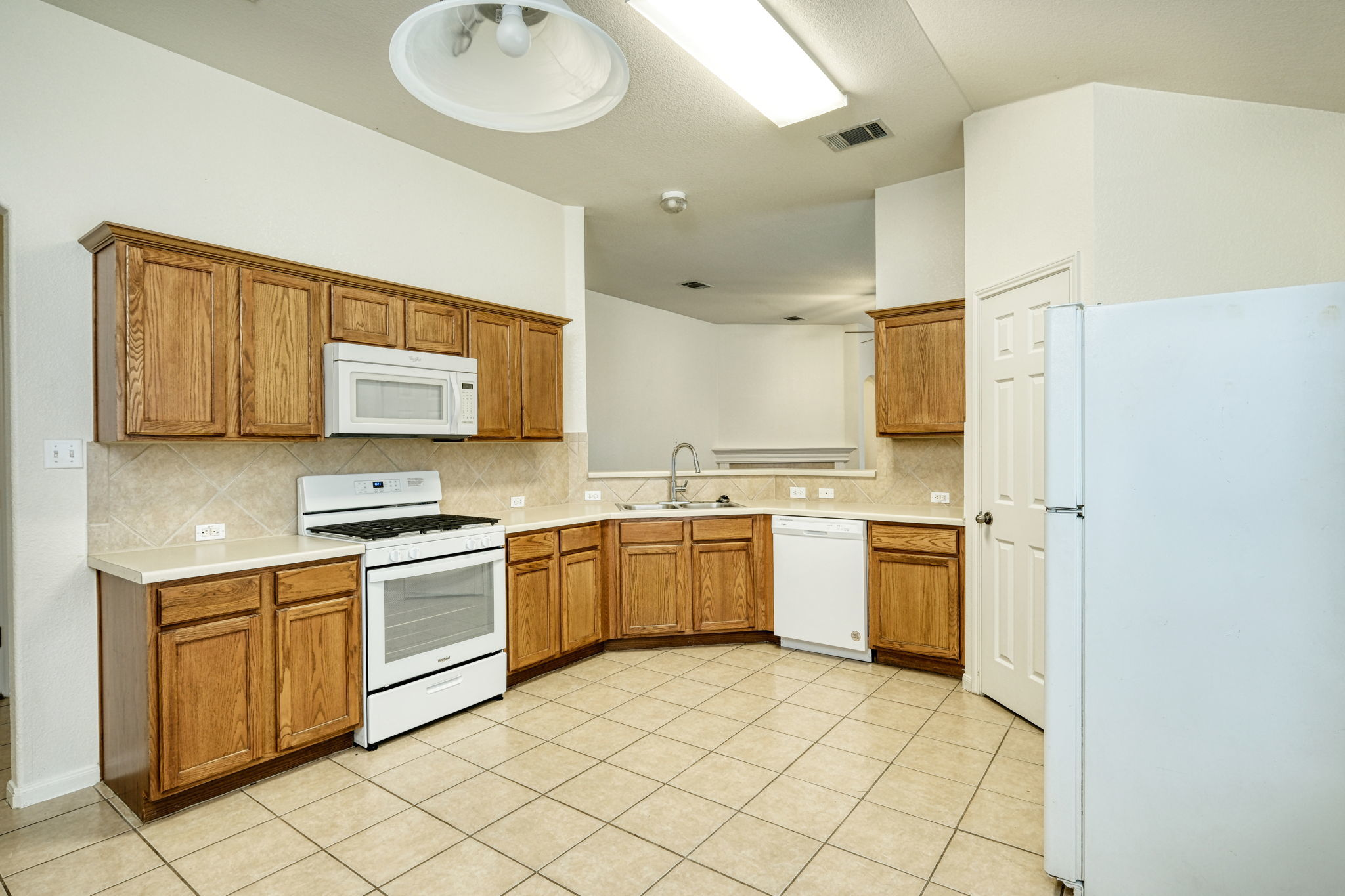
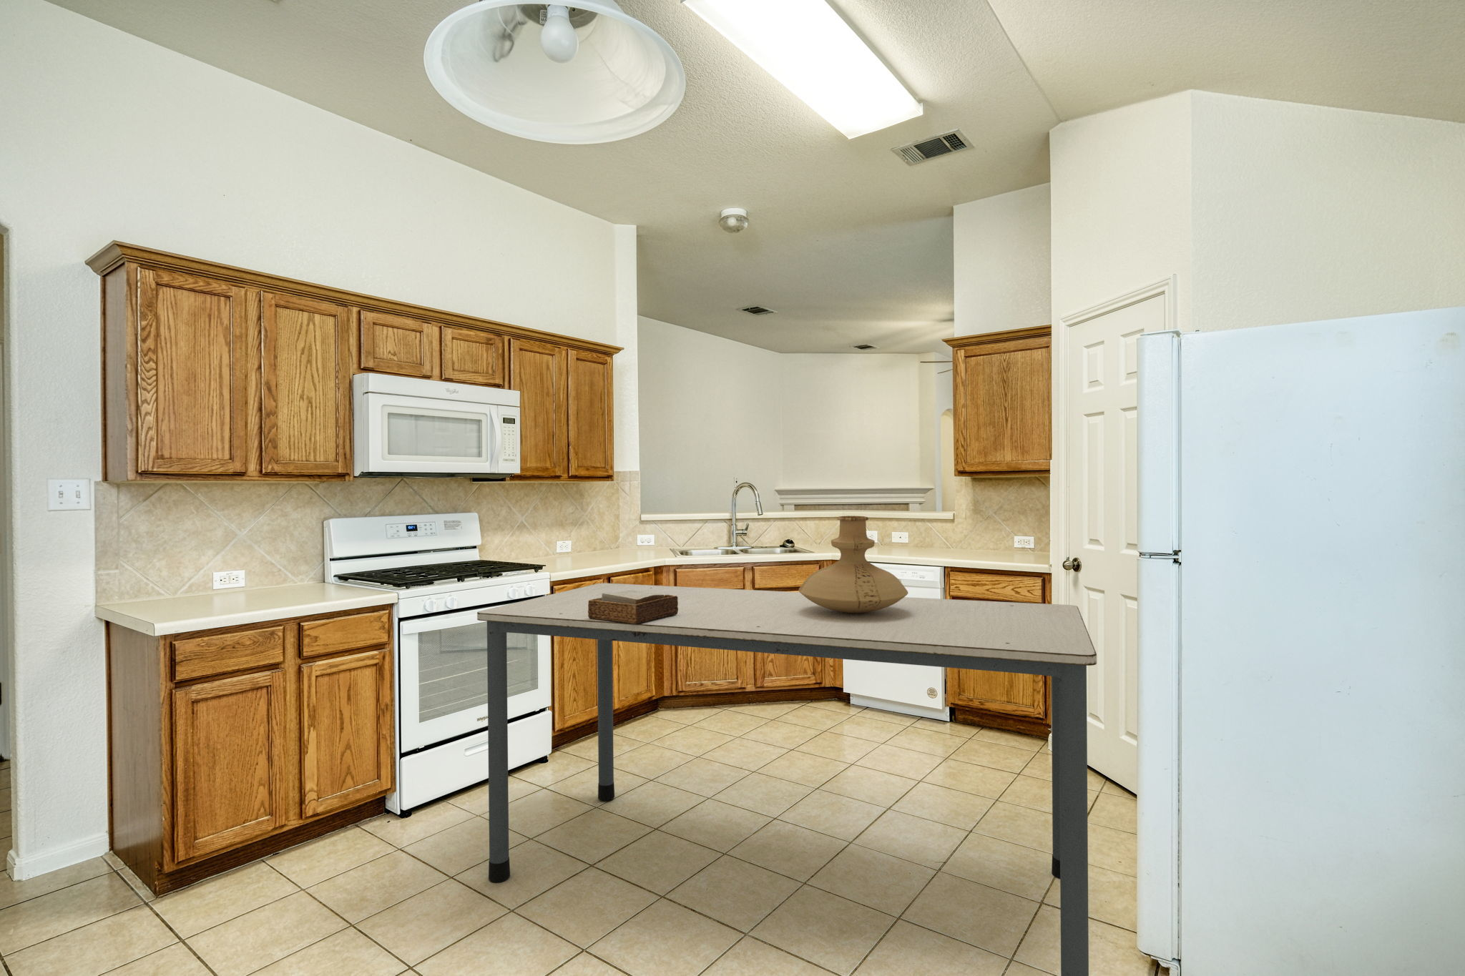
+ dining table [476,583,1097,976]
+ napkin holder [588,590,679,624]
+ vase [798,515,908,613]
